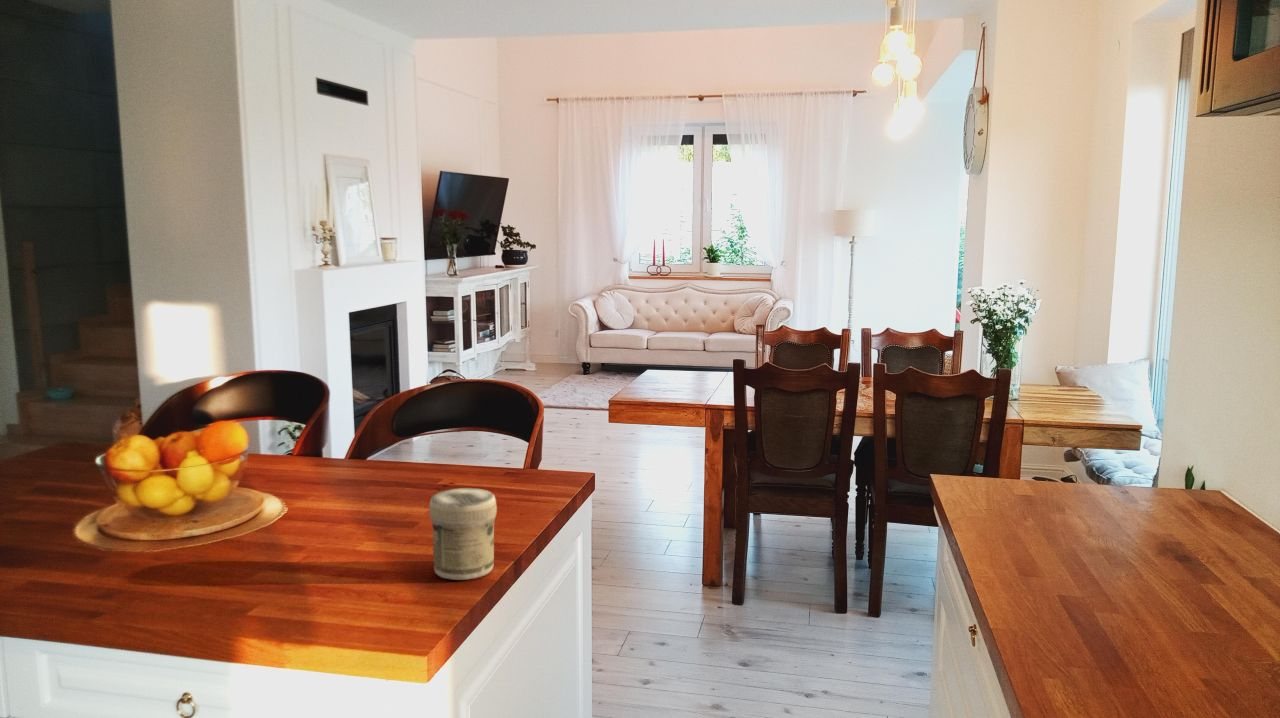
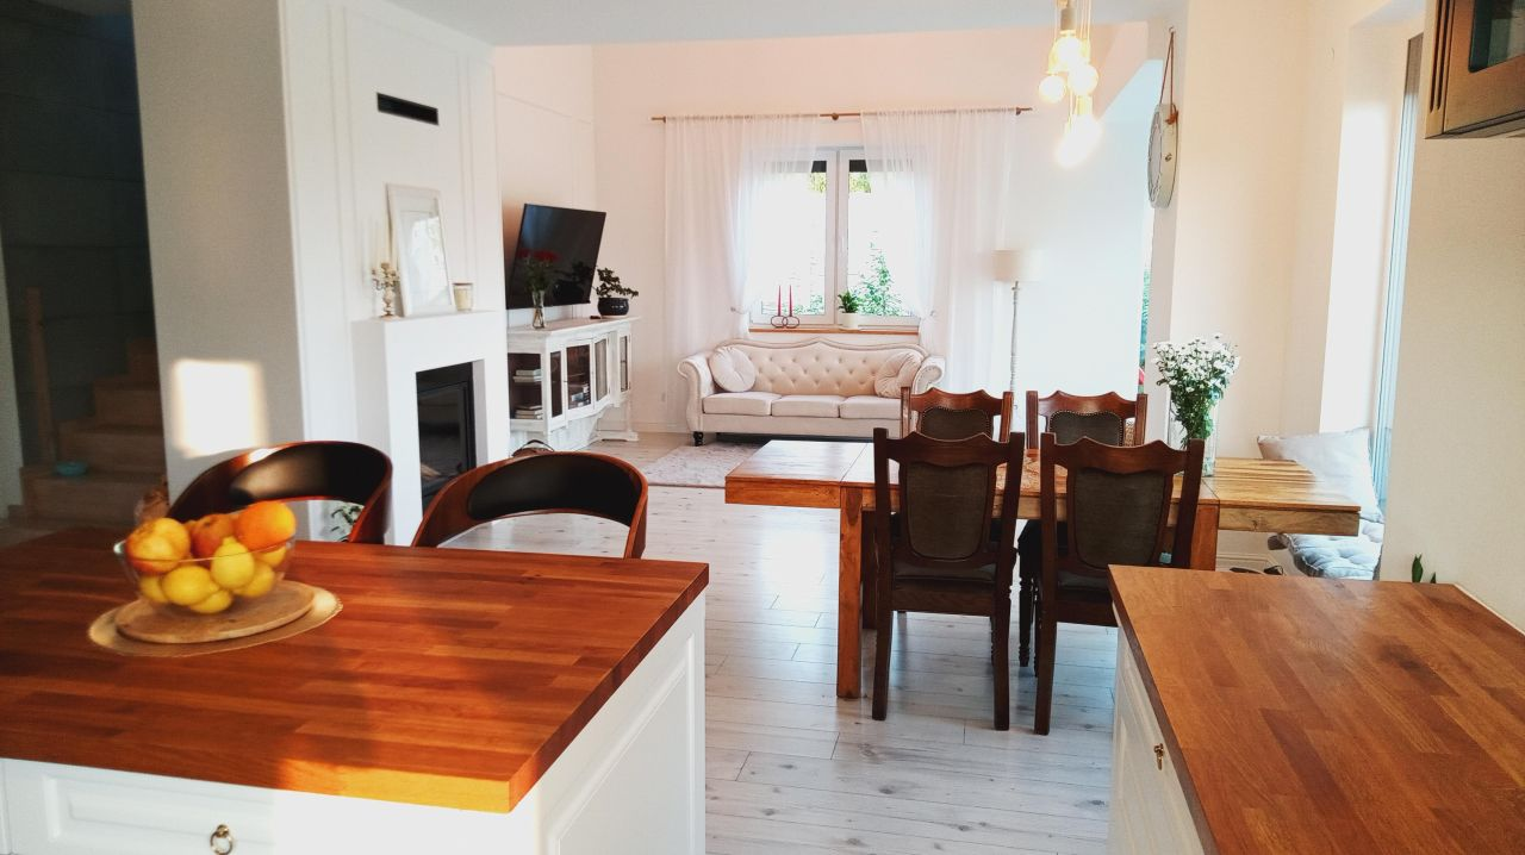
- jar [428,487,498,581]
